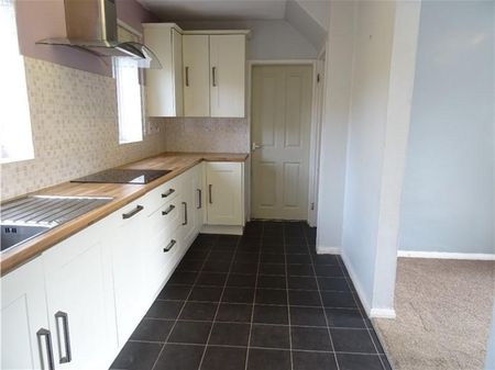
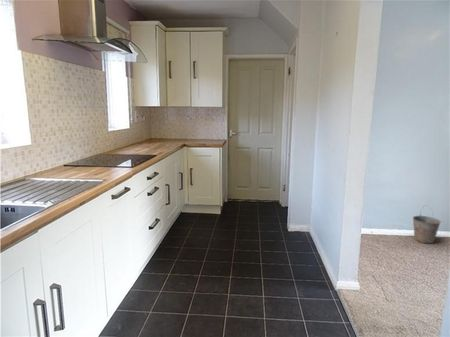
+ bucket [412,204,442,245]
